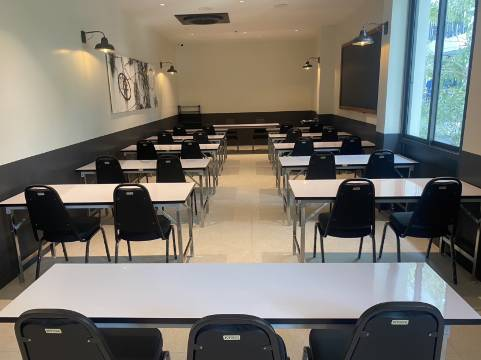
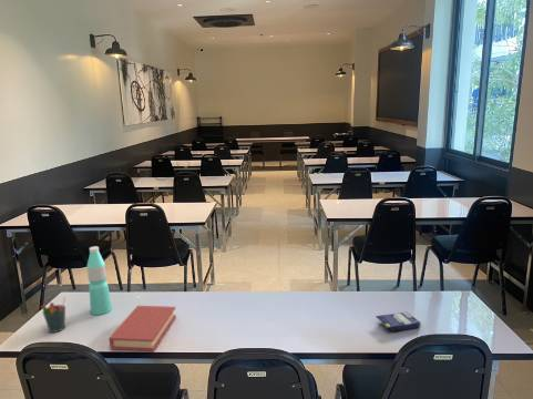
+ book [109,305,177,352]
+ small box [375,311,422,332]
+ pen holder [40,295,66,334]
+ water bottle [85,245,113,316]
